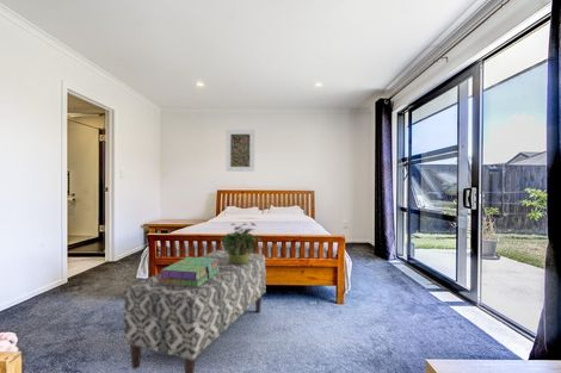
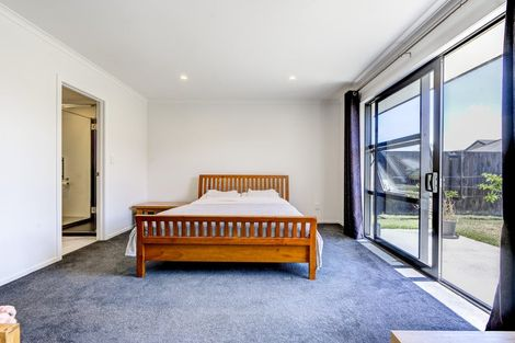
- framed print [226,129,255,173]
- potted plant [220,222,263,263]
- stack of books [159,256,220,287]
- bench [123,249,267,373]
